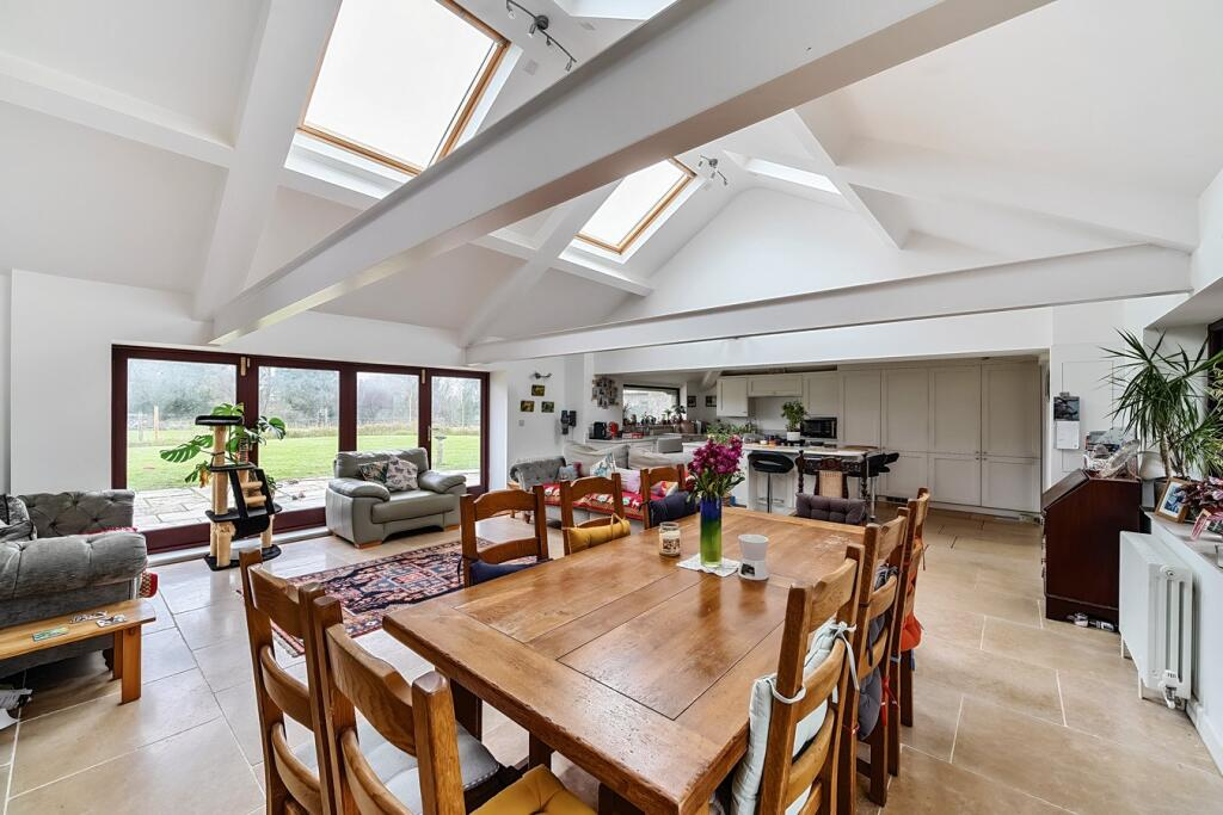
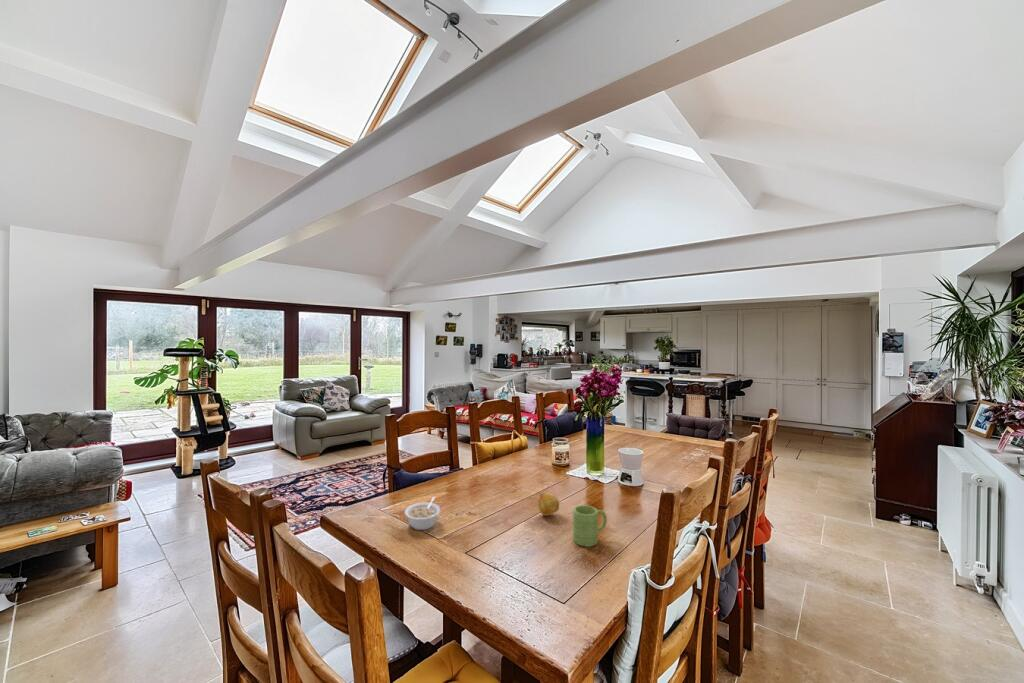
+ legume [404,496,441,531]
+ mug [572,504,608,548]
+ fruit [537,492,560,517]
